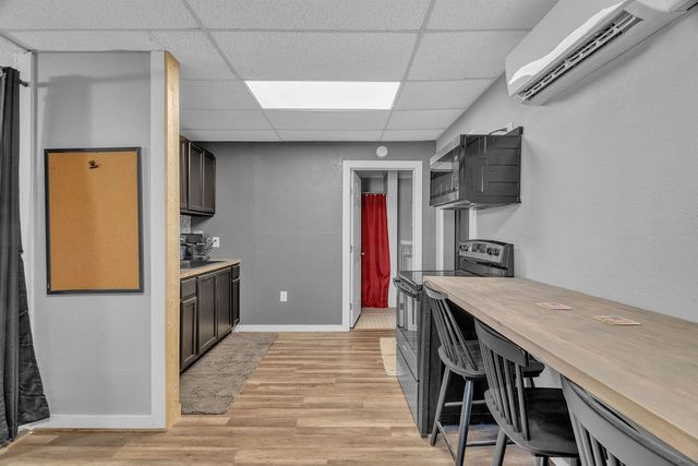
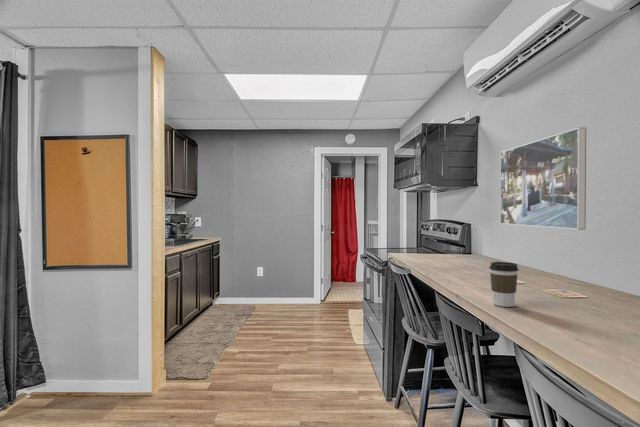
+ coffee cup [488,261,519,308]
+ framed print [499,126,587,231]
